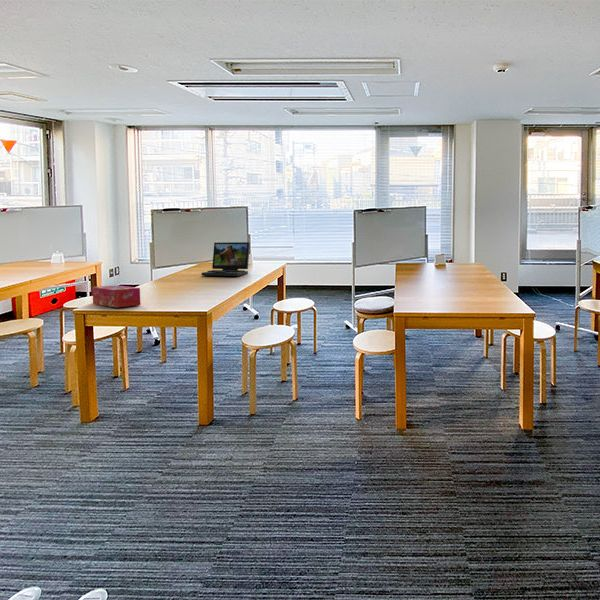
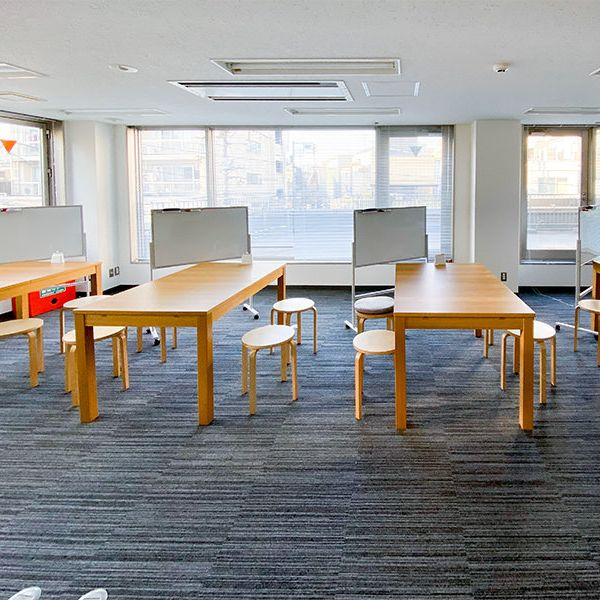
- tissue box [91,284,141,308]
- laptop [201,241,251,277]
